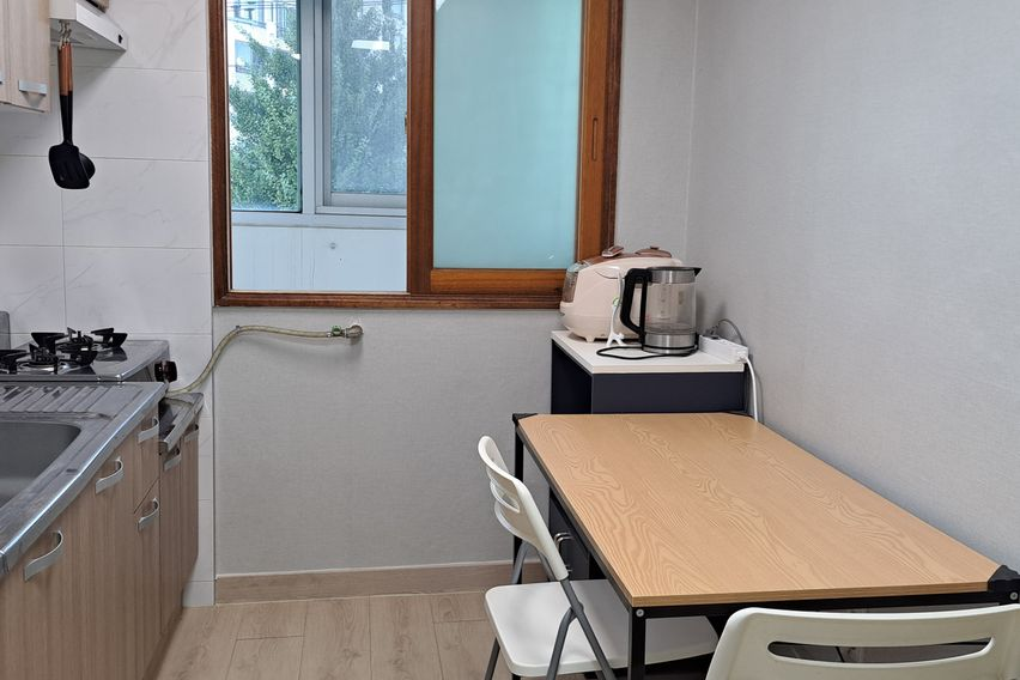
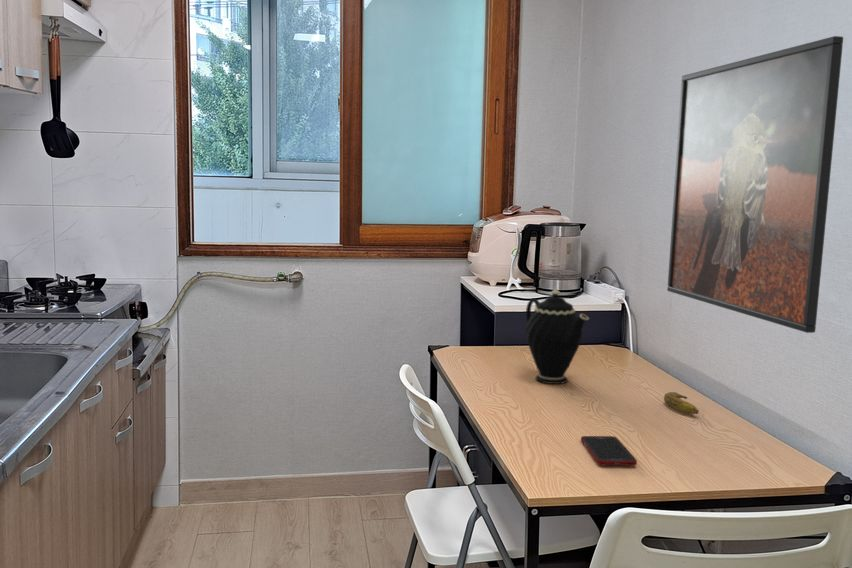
+ banana [663,391,700,415]
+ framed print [666,35,844,334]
+ teapot [525,287,590,385]
+ cell phone [580,435,638,467]
